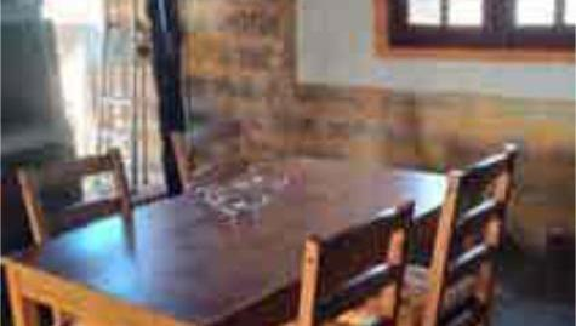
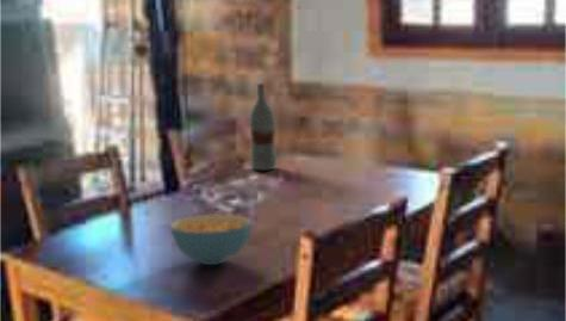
+ bottle [248,82,278,172]
+ cereal bowl [169,212,253,266]
